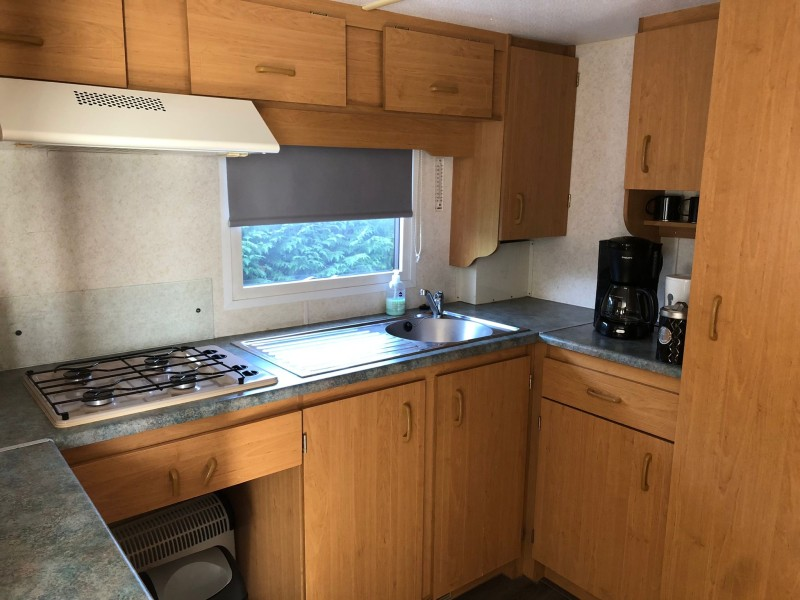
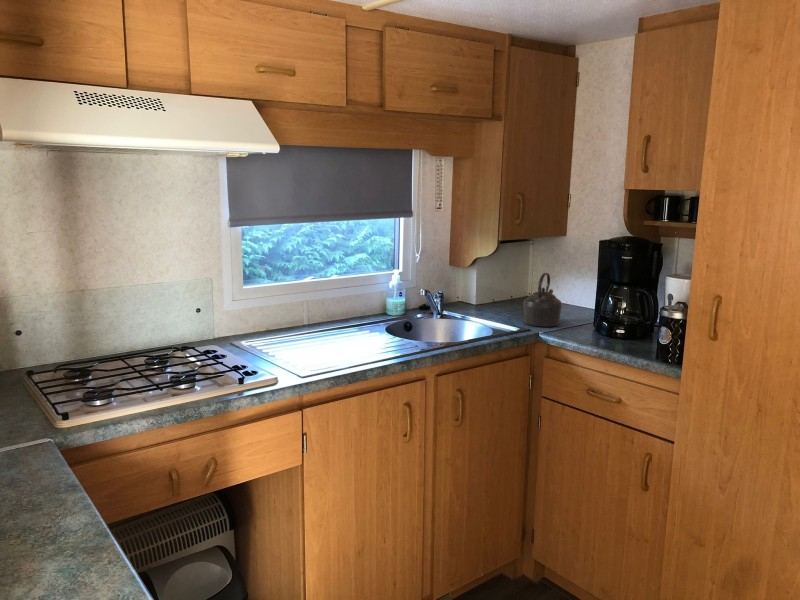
+ kettle [523,272,563,328]
